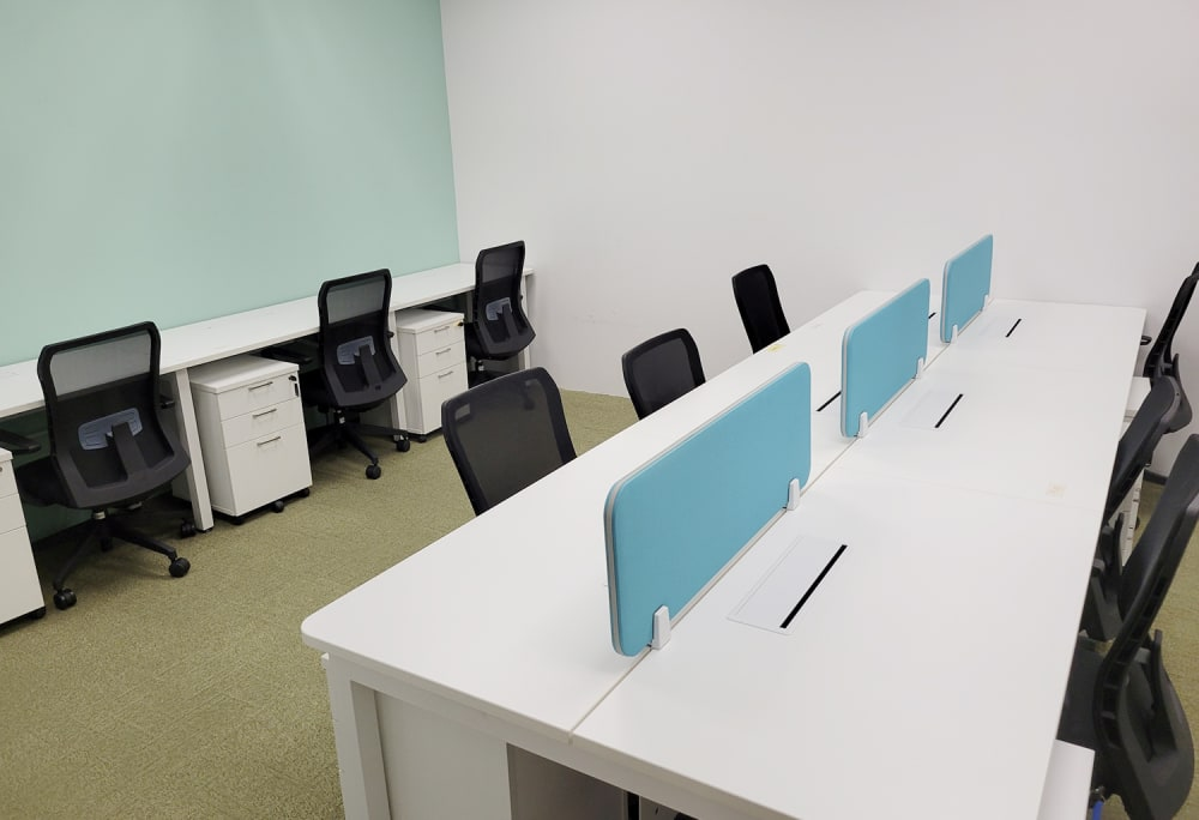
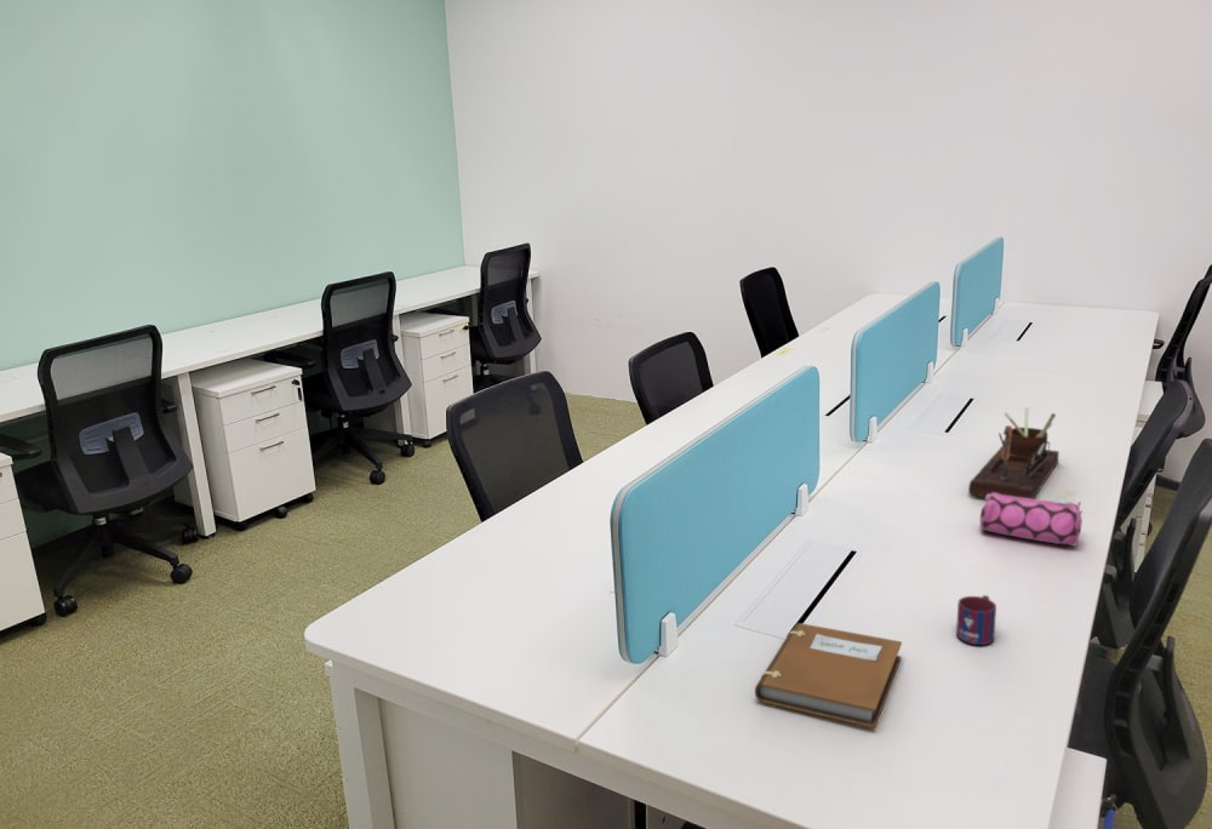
+ desk organizer [967,406,1060,499]
+ mug [955,594,997,646]
+ notebook [754,622,903,730]
+ pencil case [979,493,1084,547]
